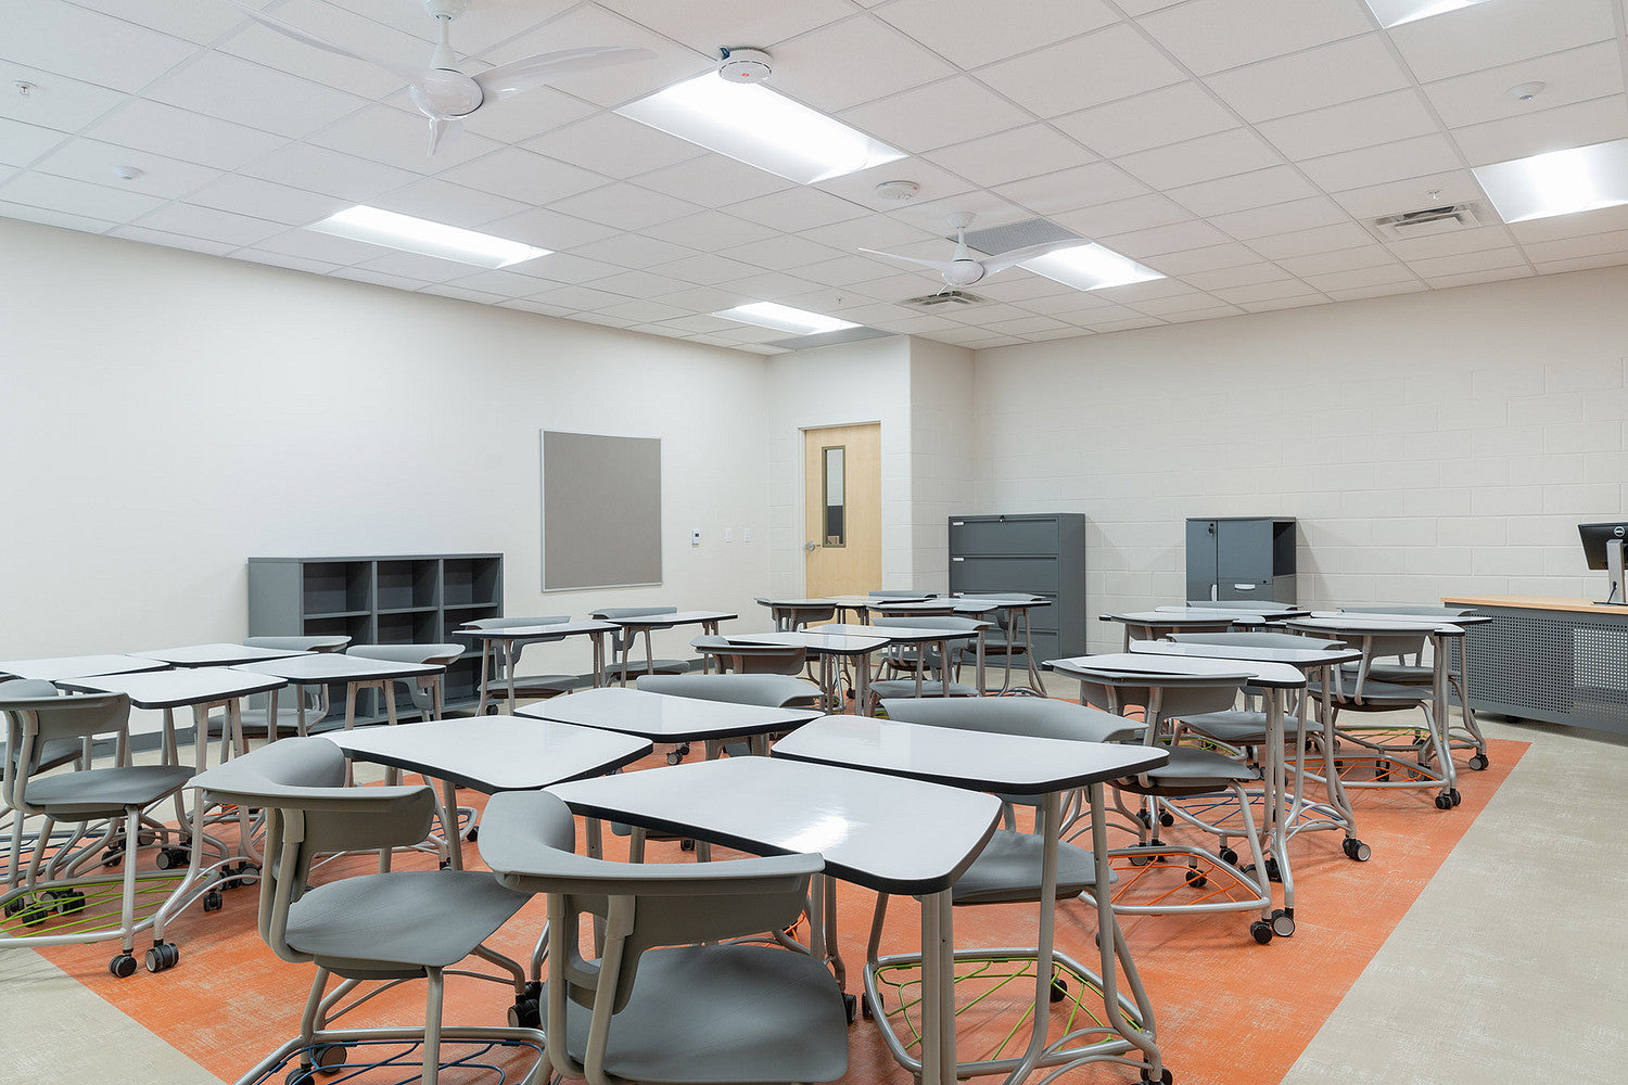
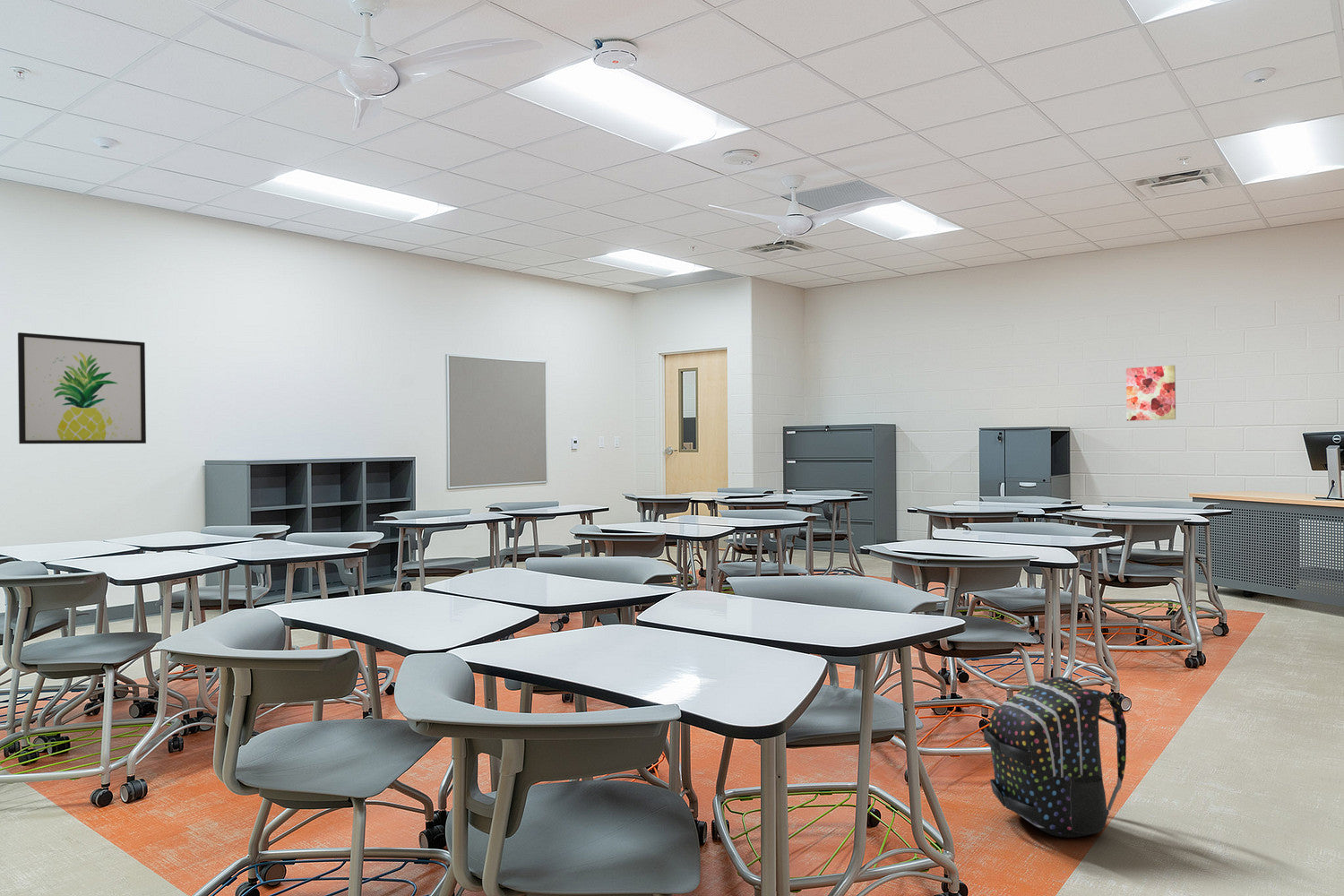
+ wall art [1125,365,1176,422]
+ backpack [983,676,1127,839]
+ wall art [17,332,147,444]
